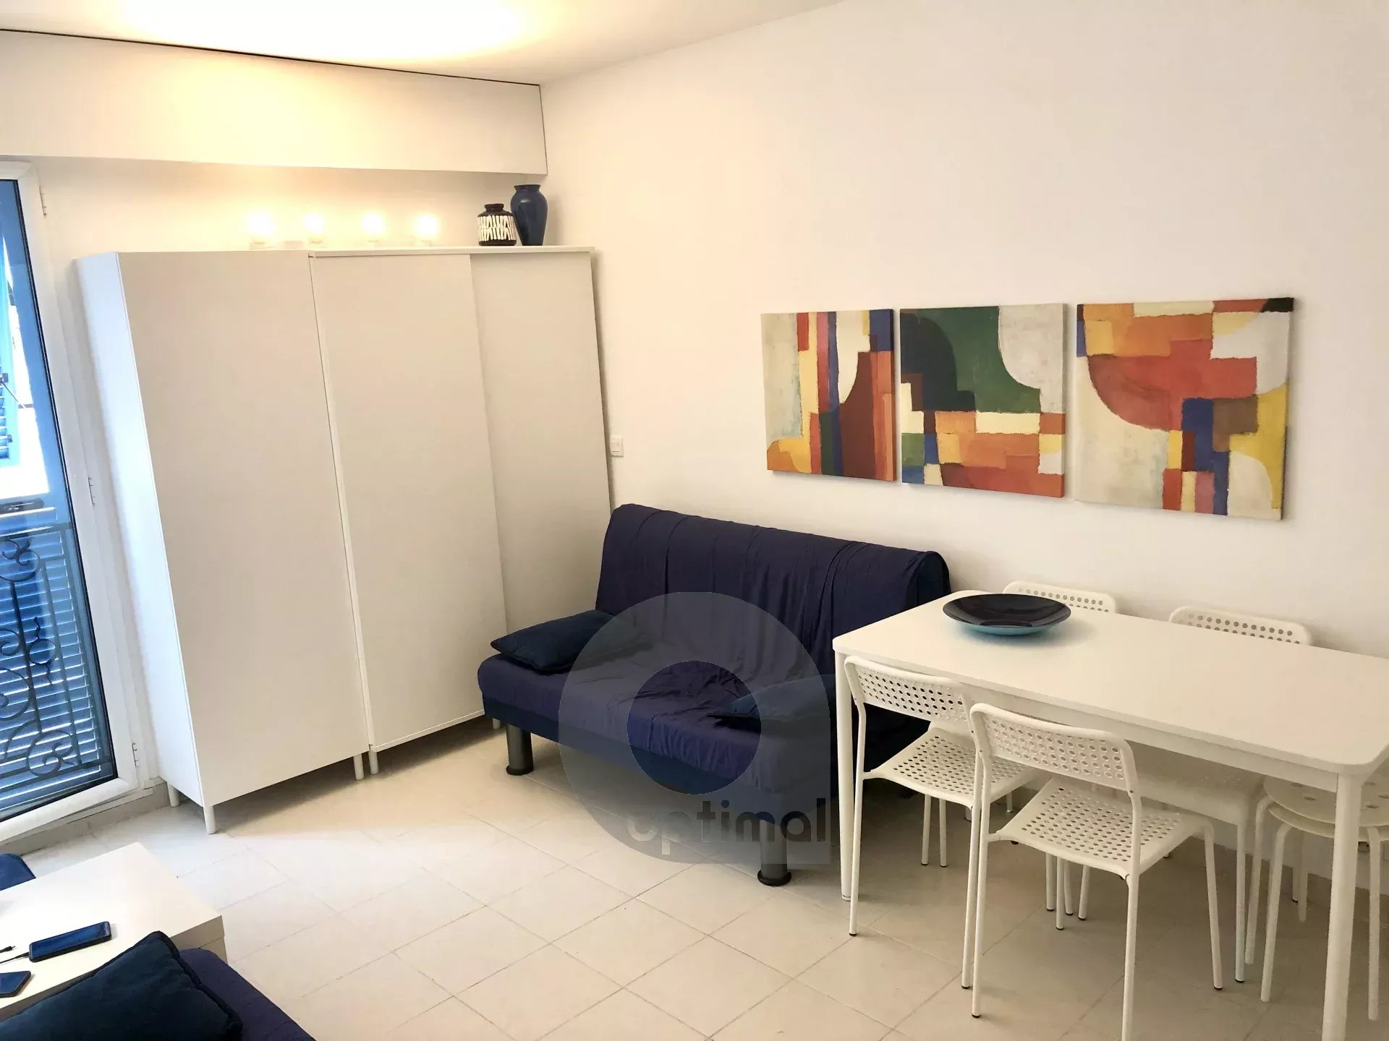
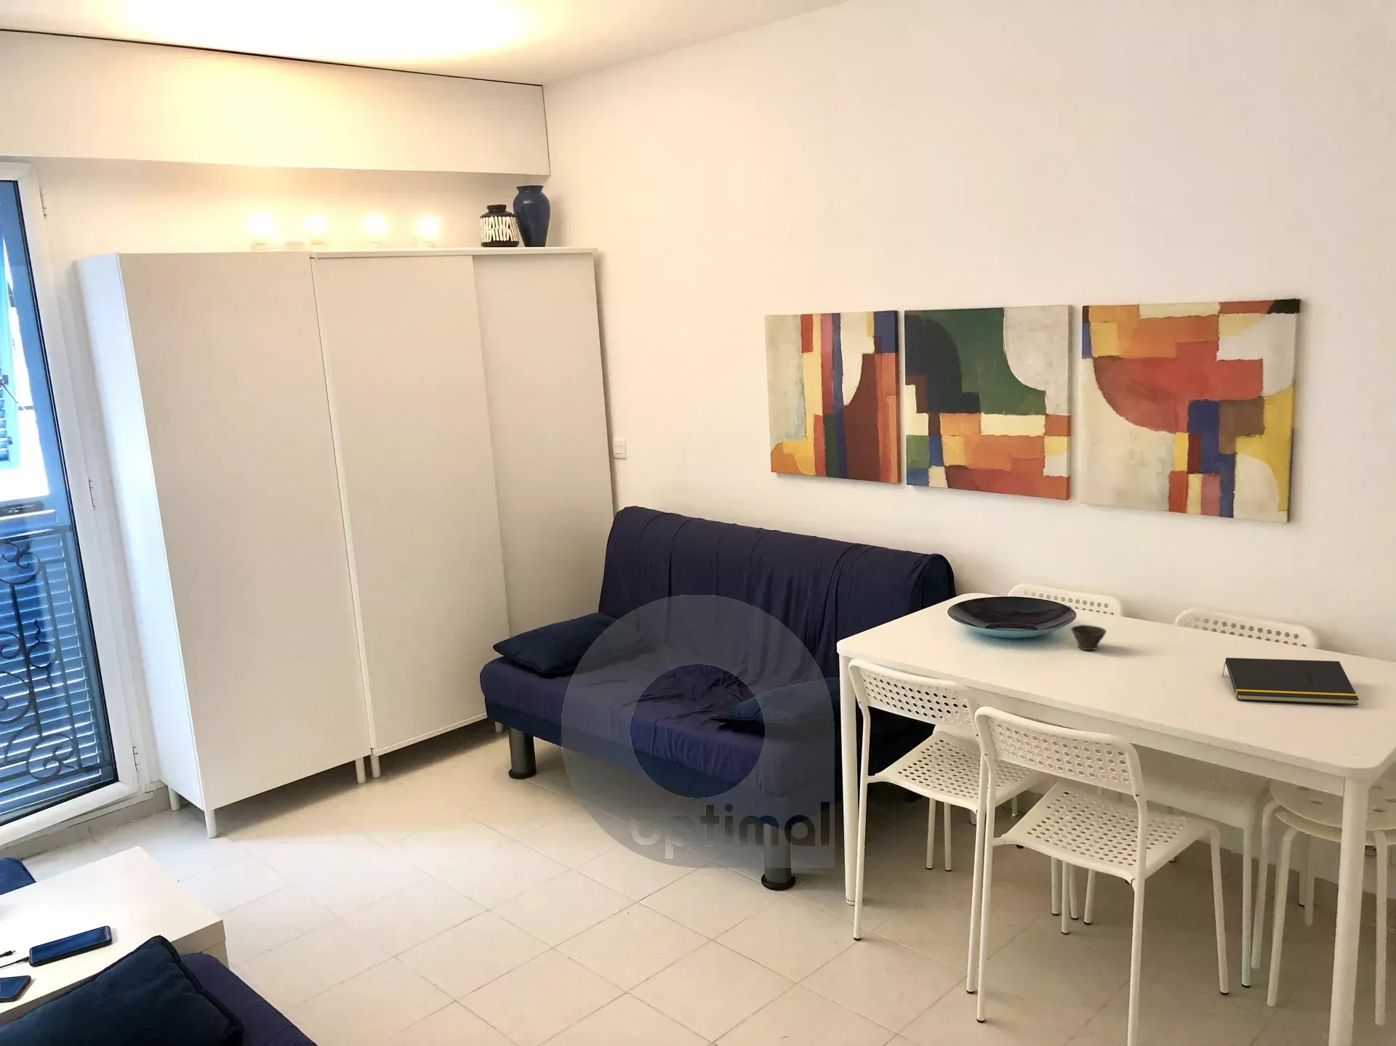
+ notepad [1221,657,1360,706]
+ cup [1071,624,1107,650]
